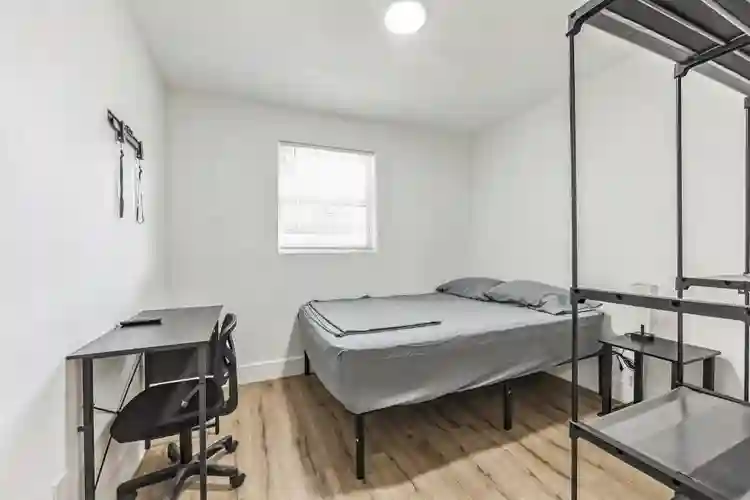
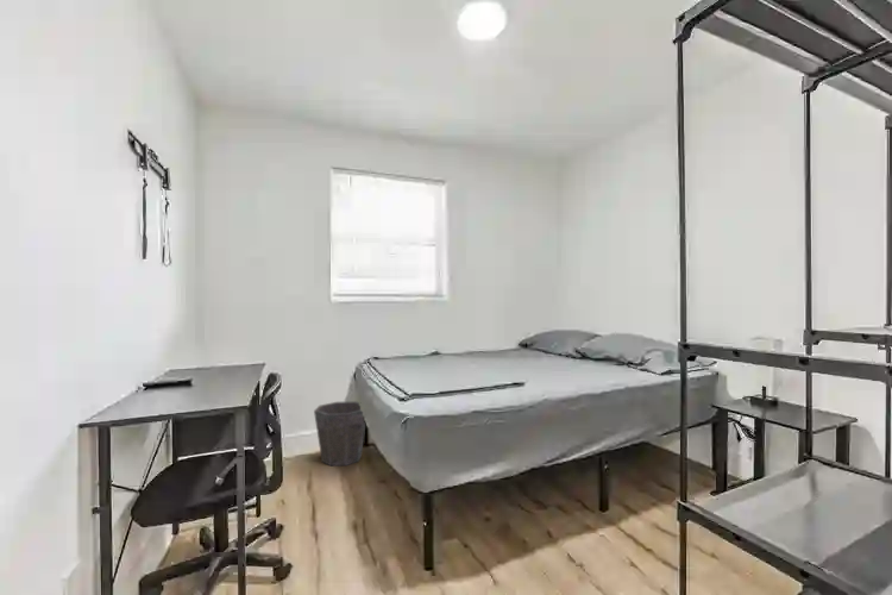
+ waste bin [313,400,366,466]
